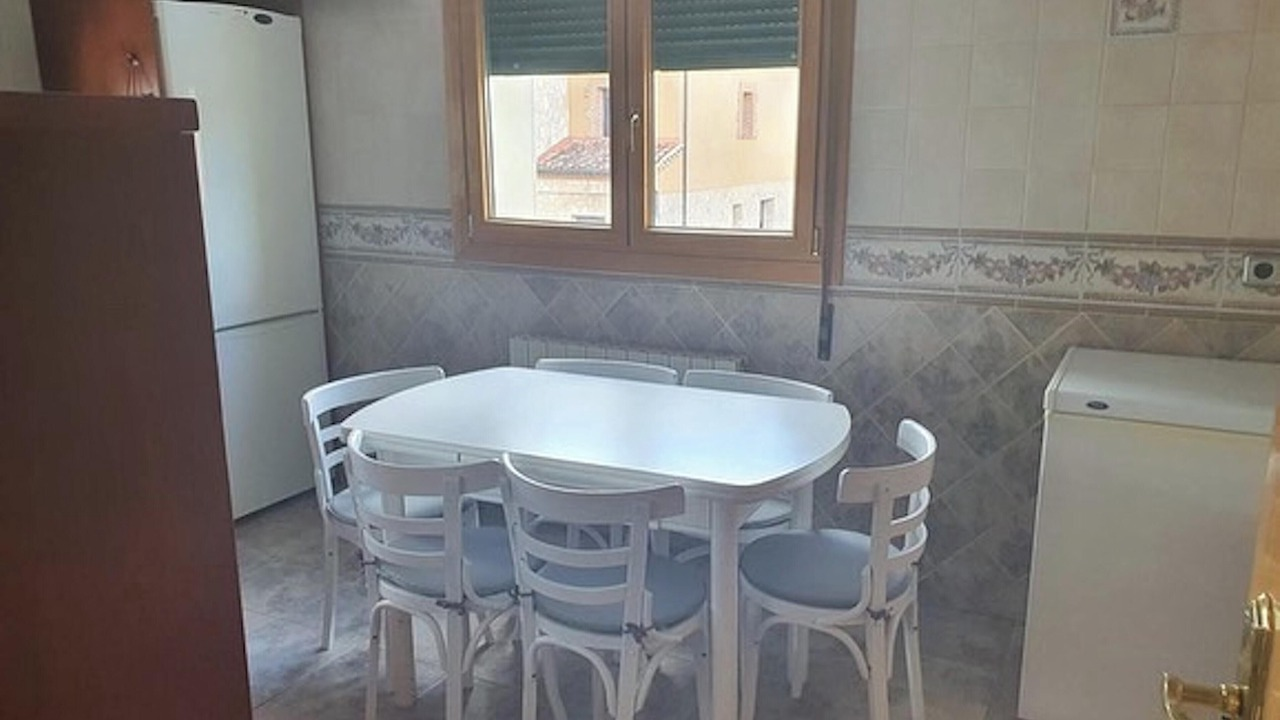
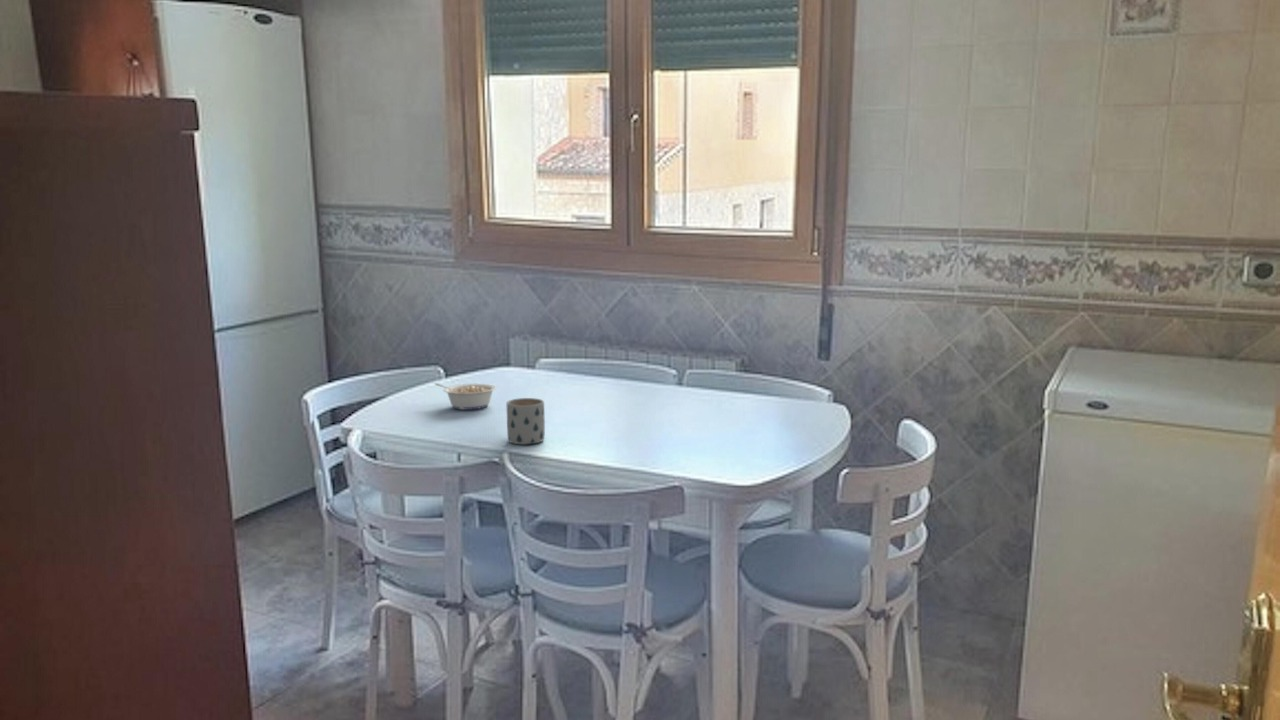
+ mug [506,397,546,445]
+ legume [434,382,497,411]
